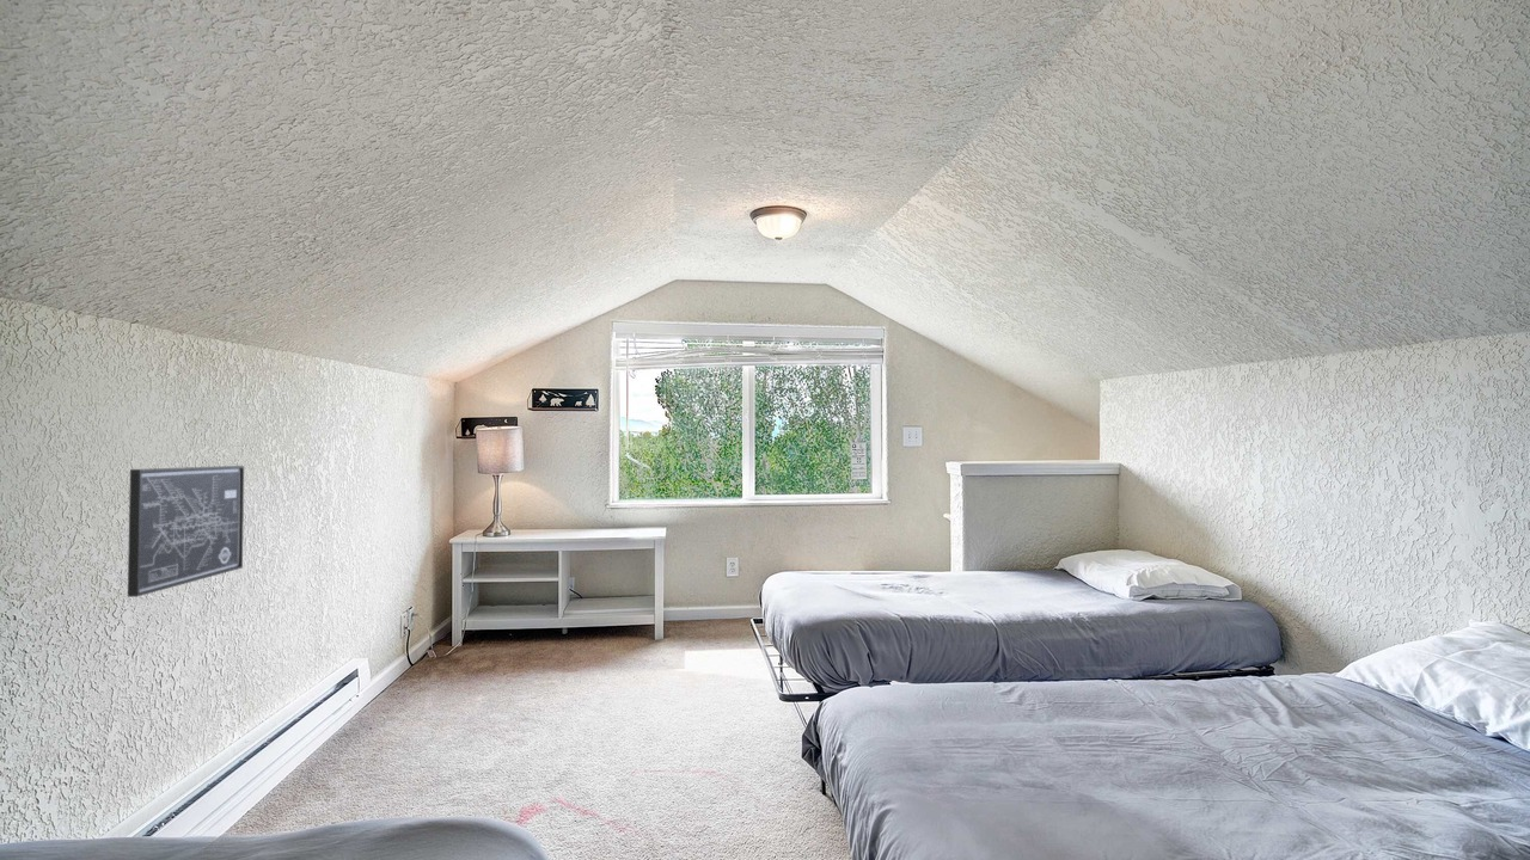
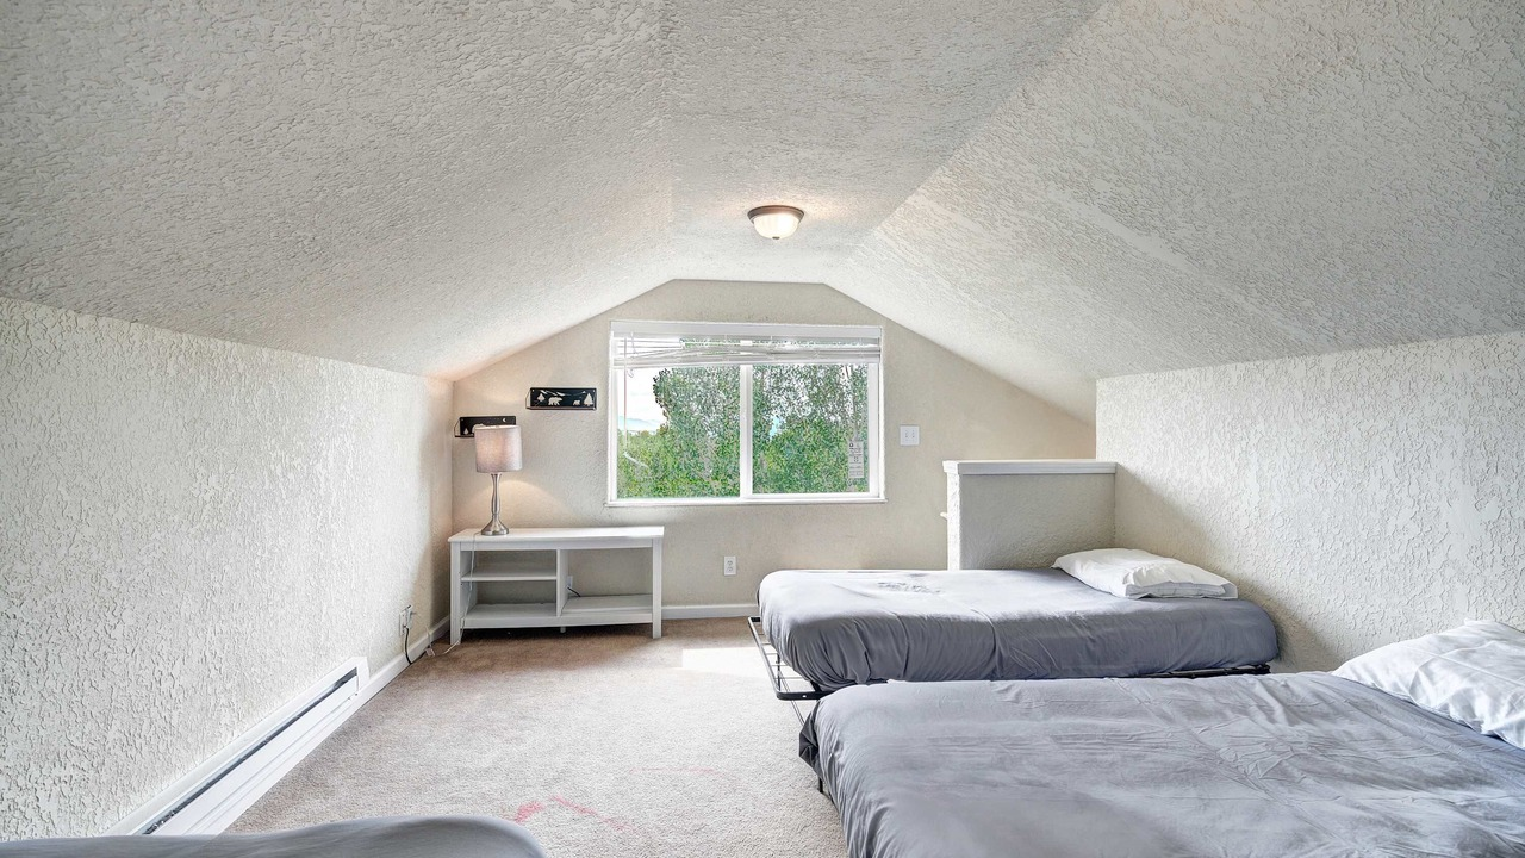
- wall art [127,465,245,598]
